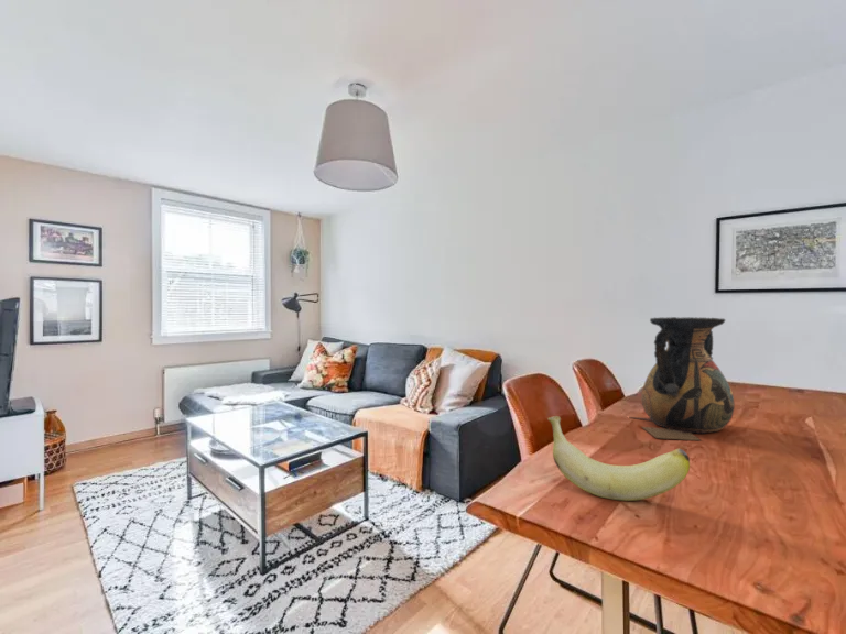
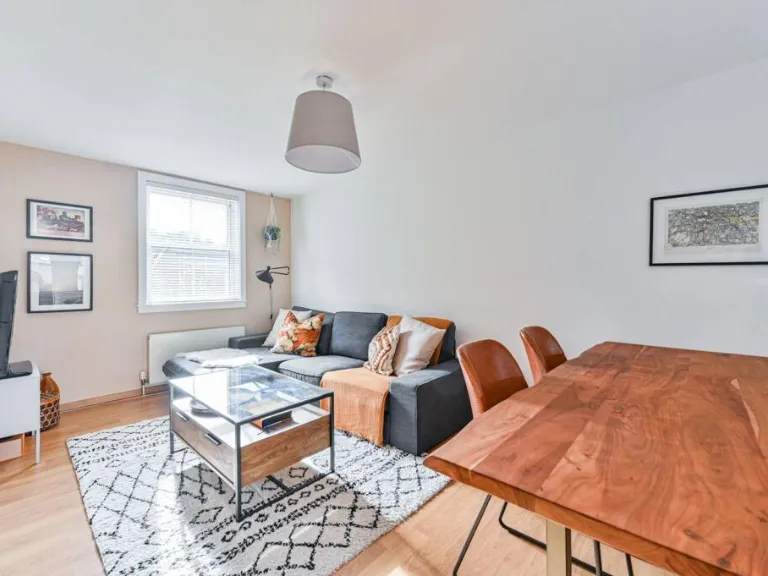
- banana [546,415,691,502]
- vase [630,316,736,441]
